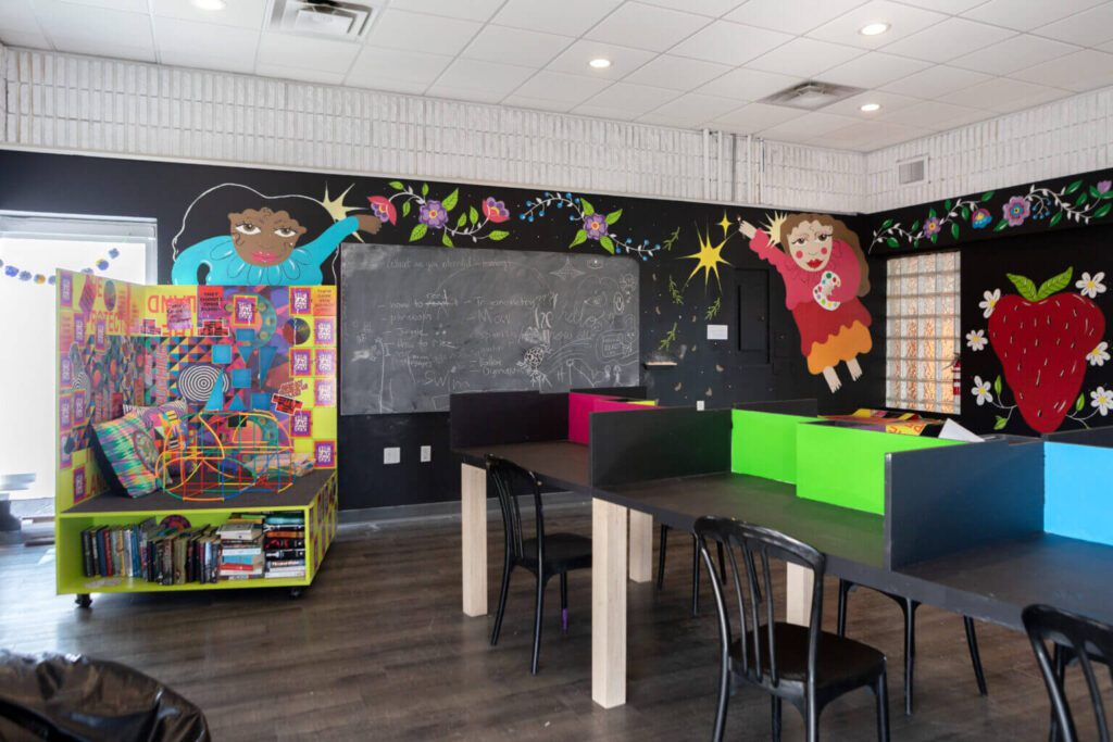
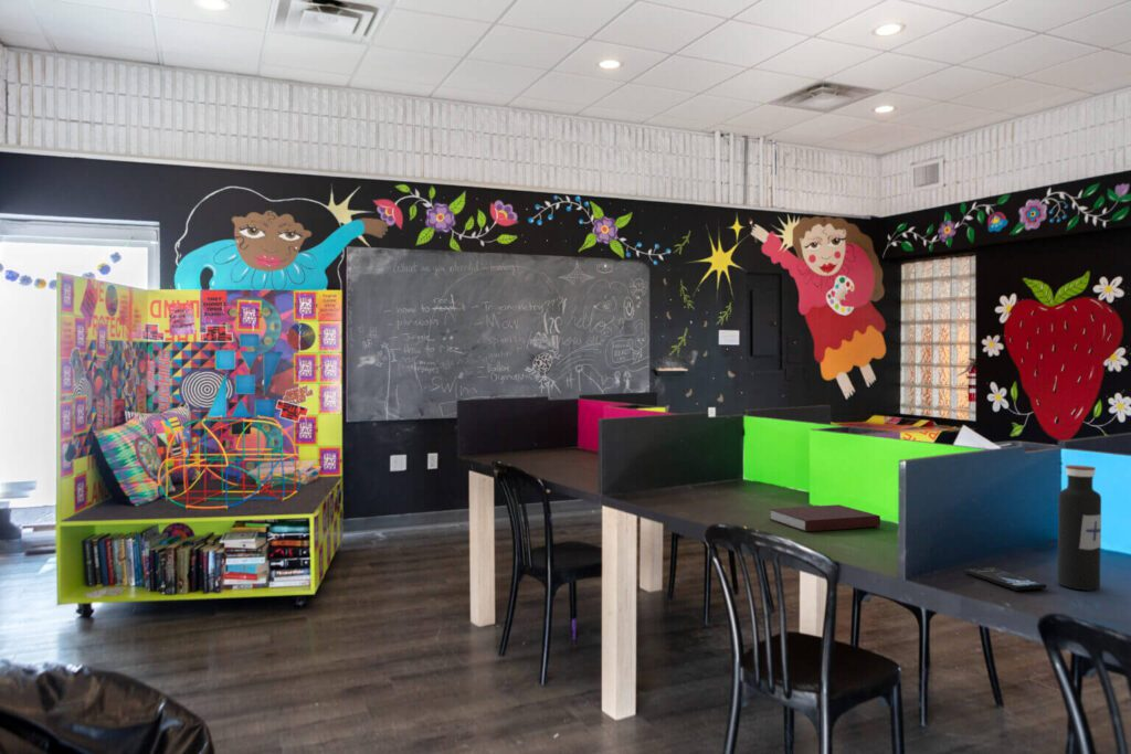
+ water bottle [1057,464,1102,592]
+ notebook [768,503,881,533]
+ smartphone [964,566,1047,592]
